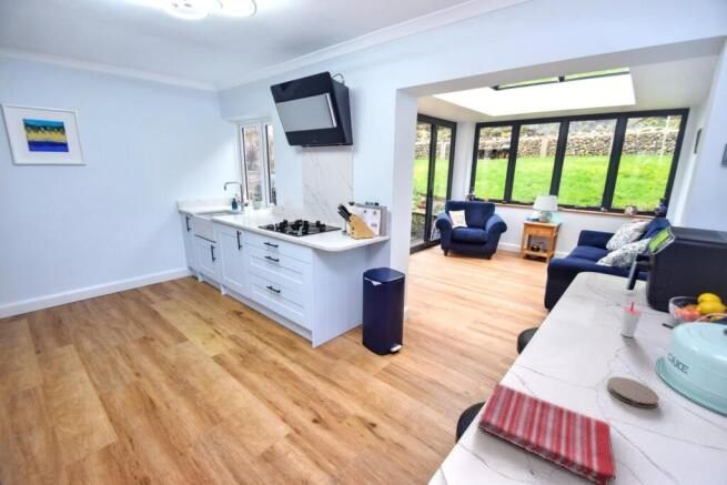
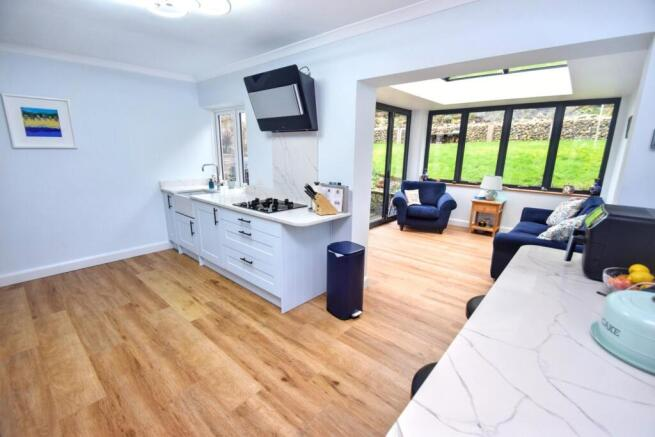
- cup [619,301,644,339]
- dish towel [476,382,616,485]
- coaster [606,375,660,410]
